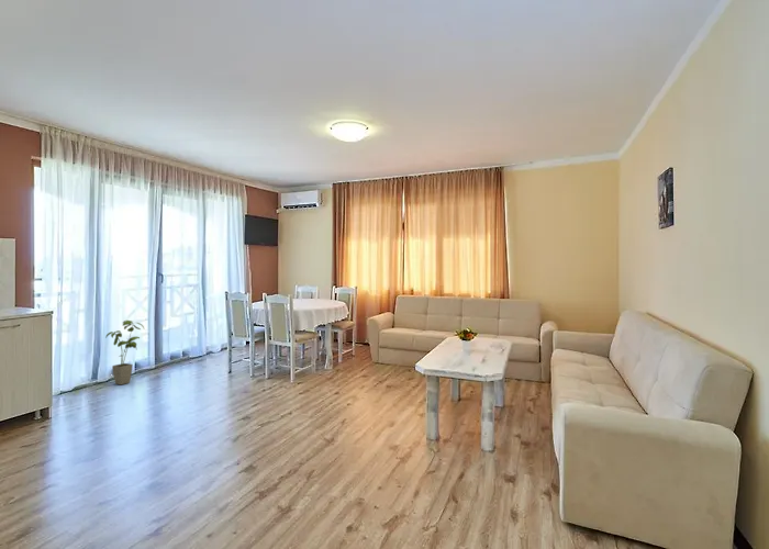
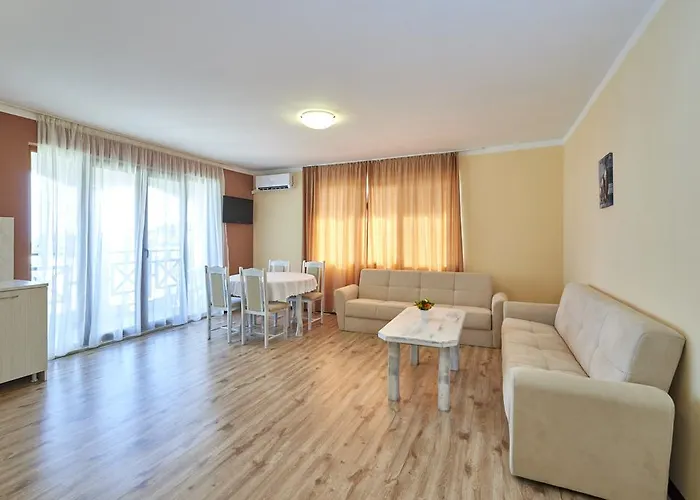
- house plant [104,320,145,385]
